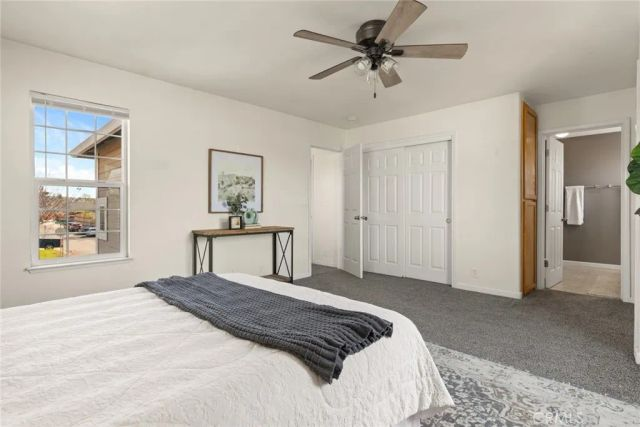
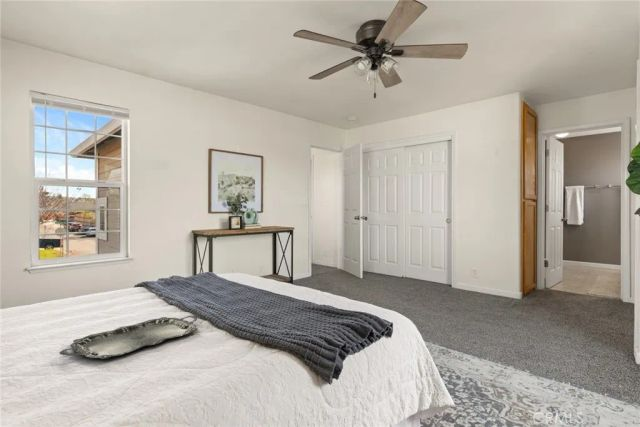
+ serving tray [58,315,199,360]
